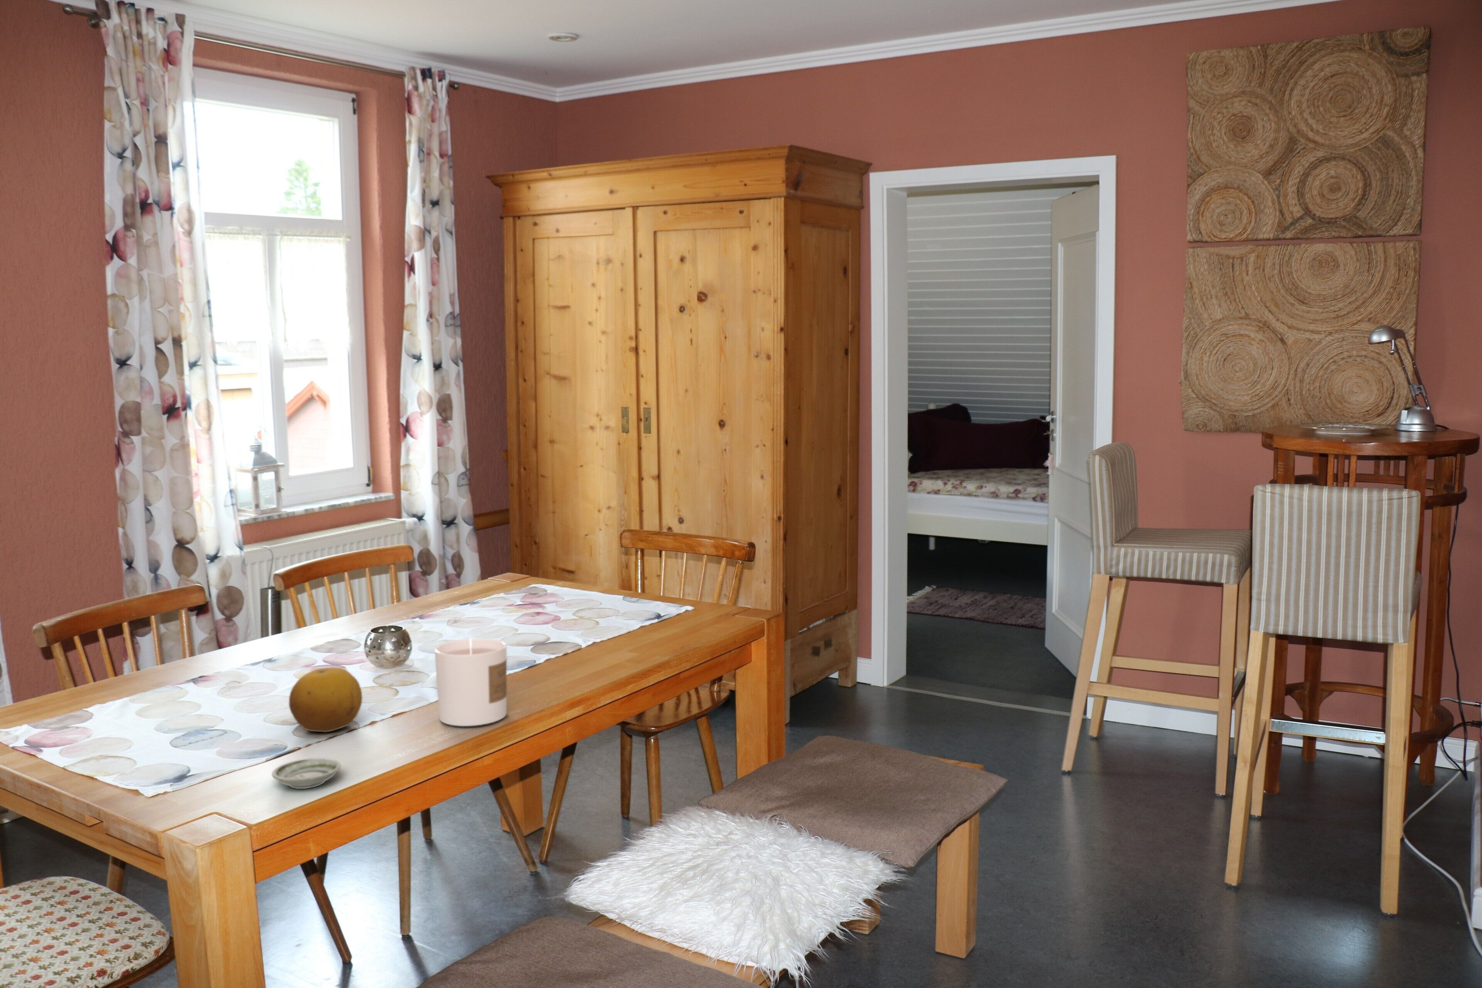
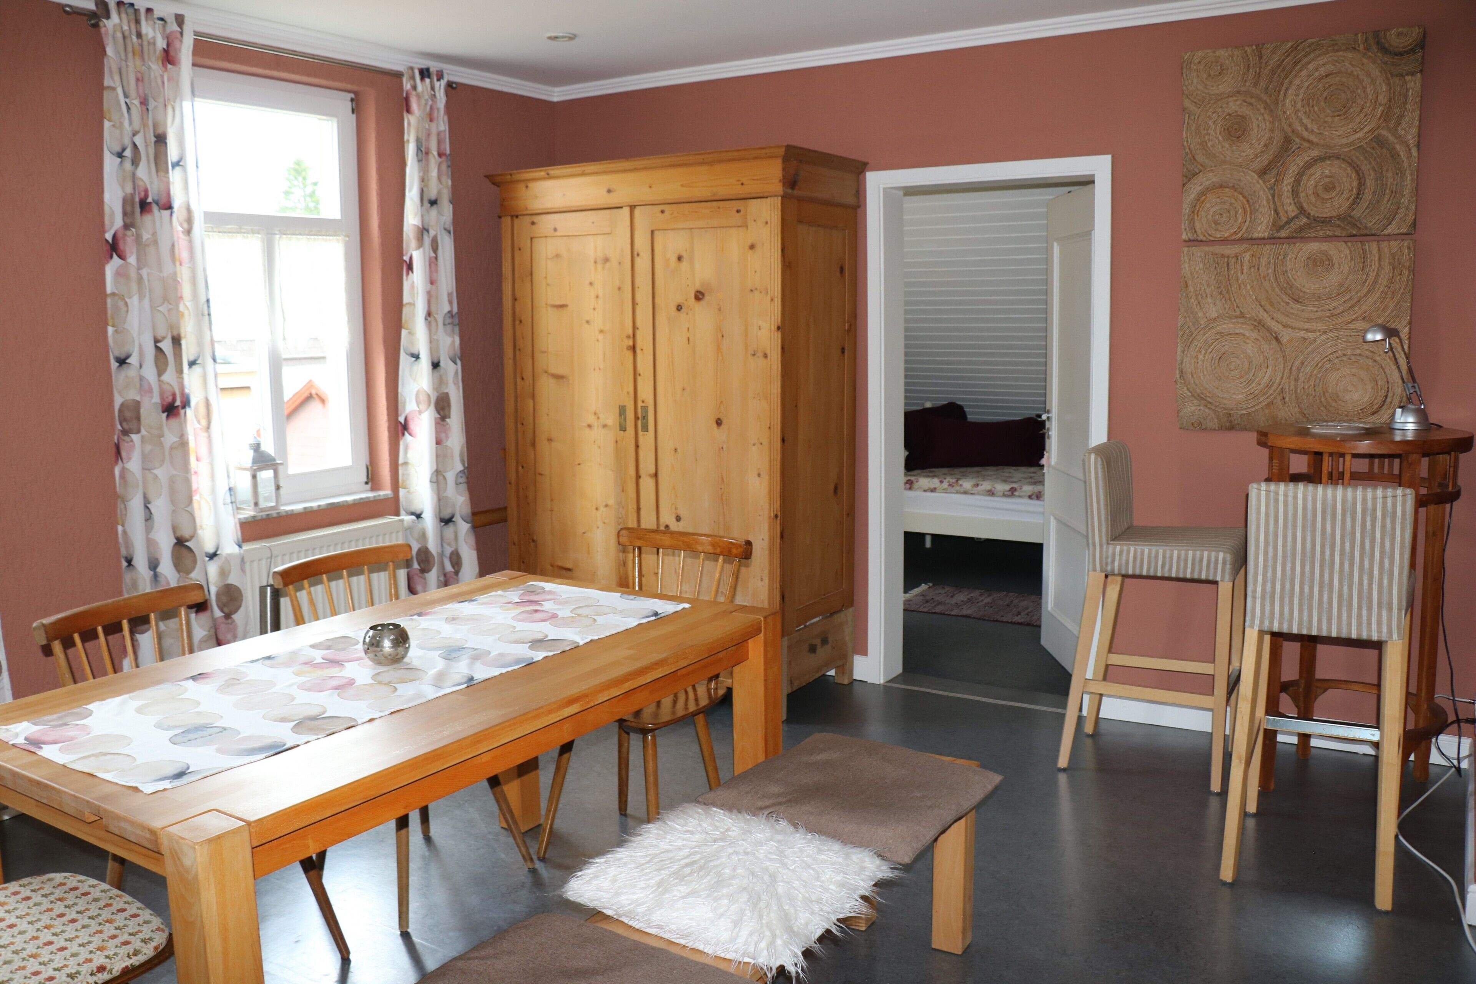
- fruit [289,667,363,732]
- candle [434,633,507,727]
- saucer [271,758,341,790]
